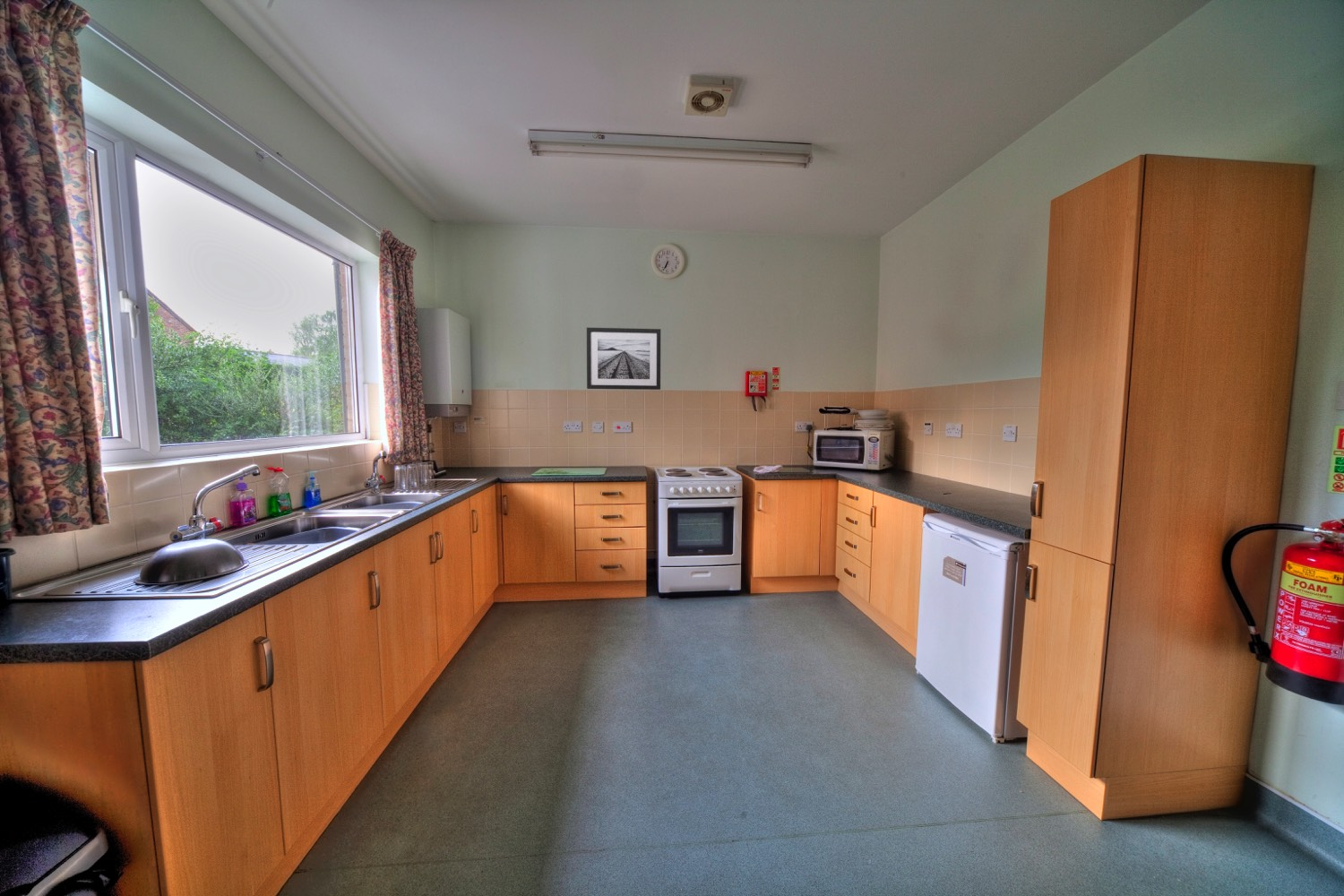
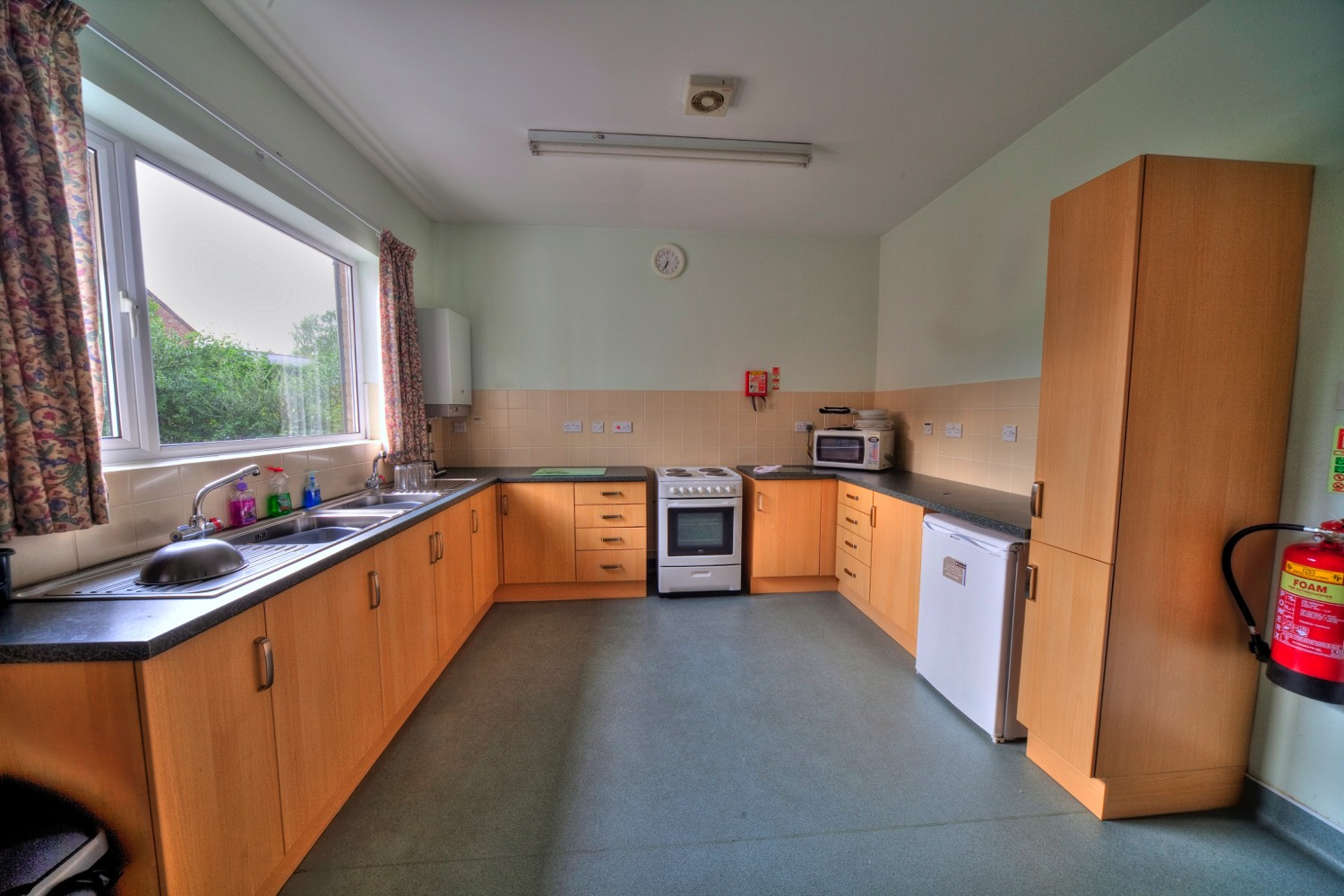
- wall art [586,327,661,391]
